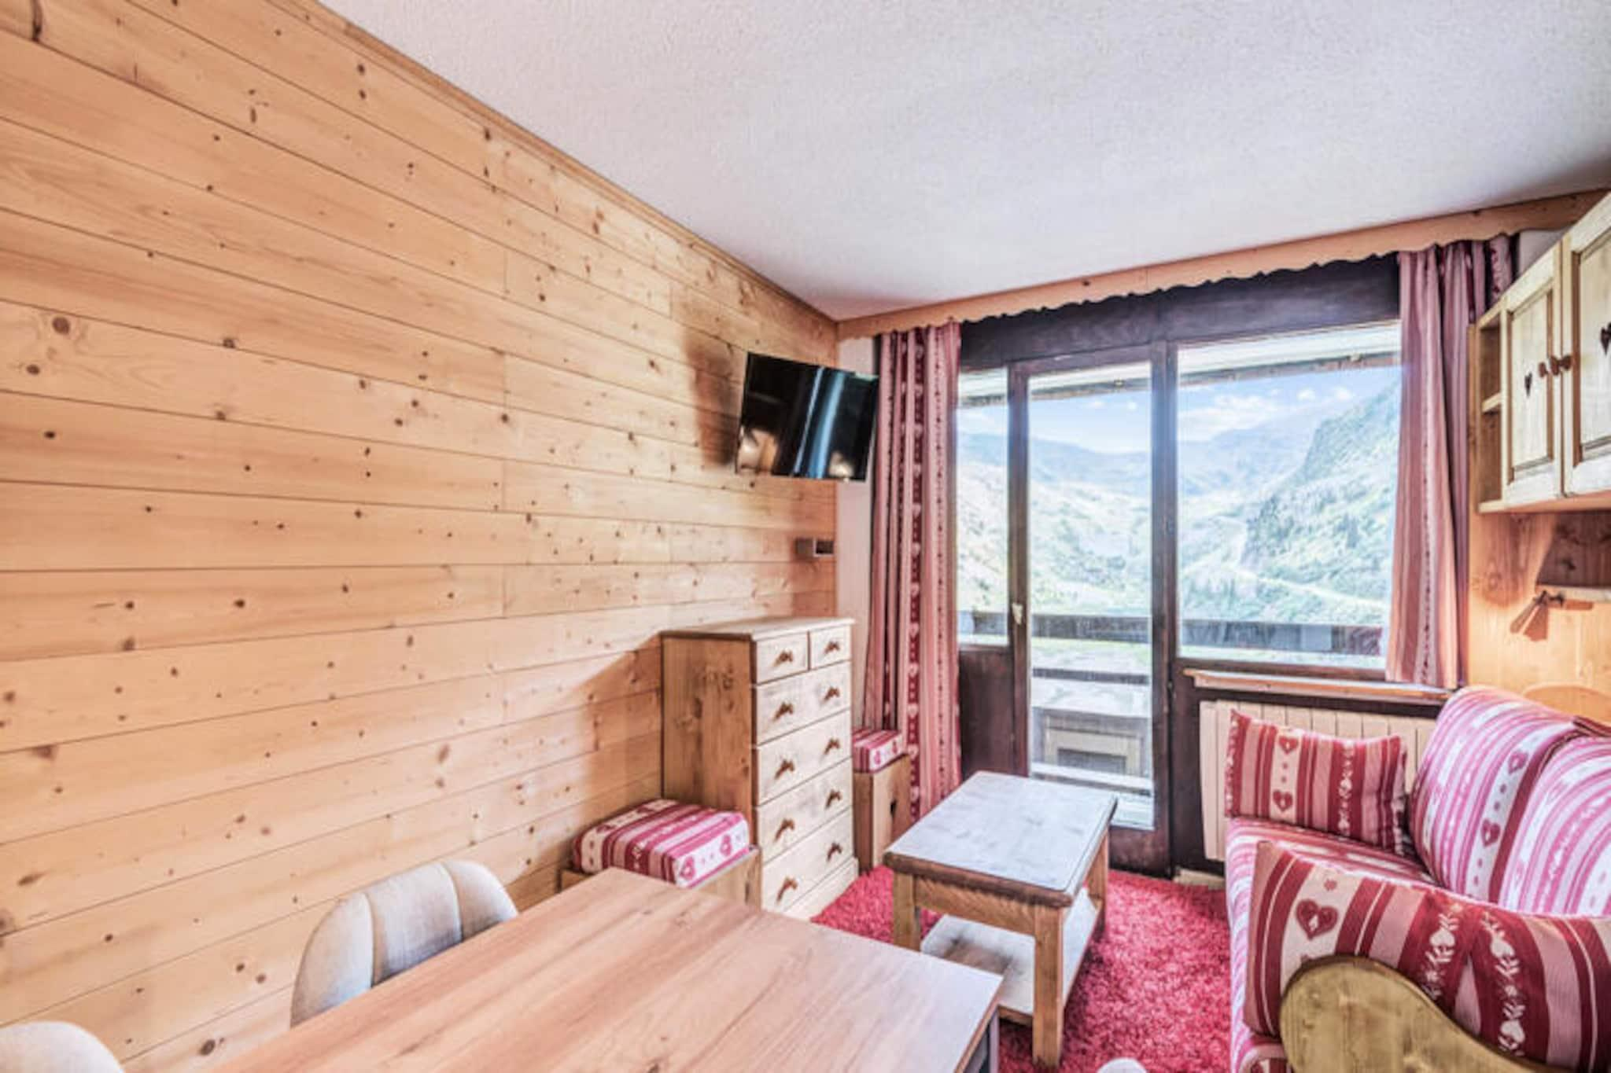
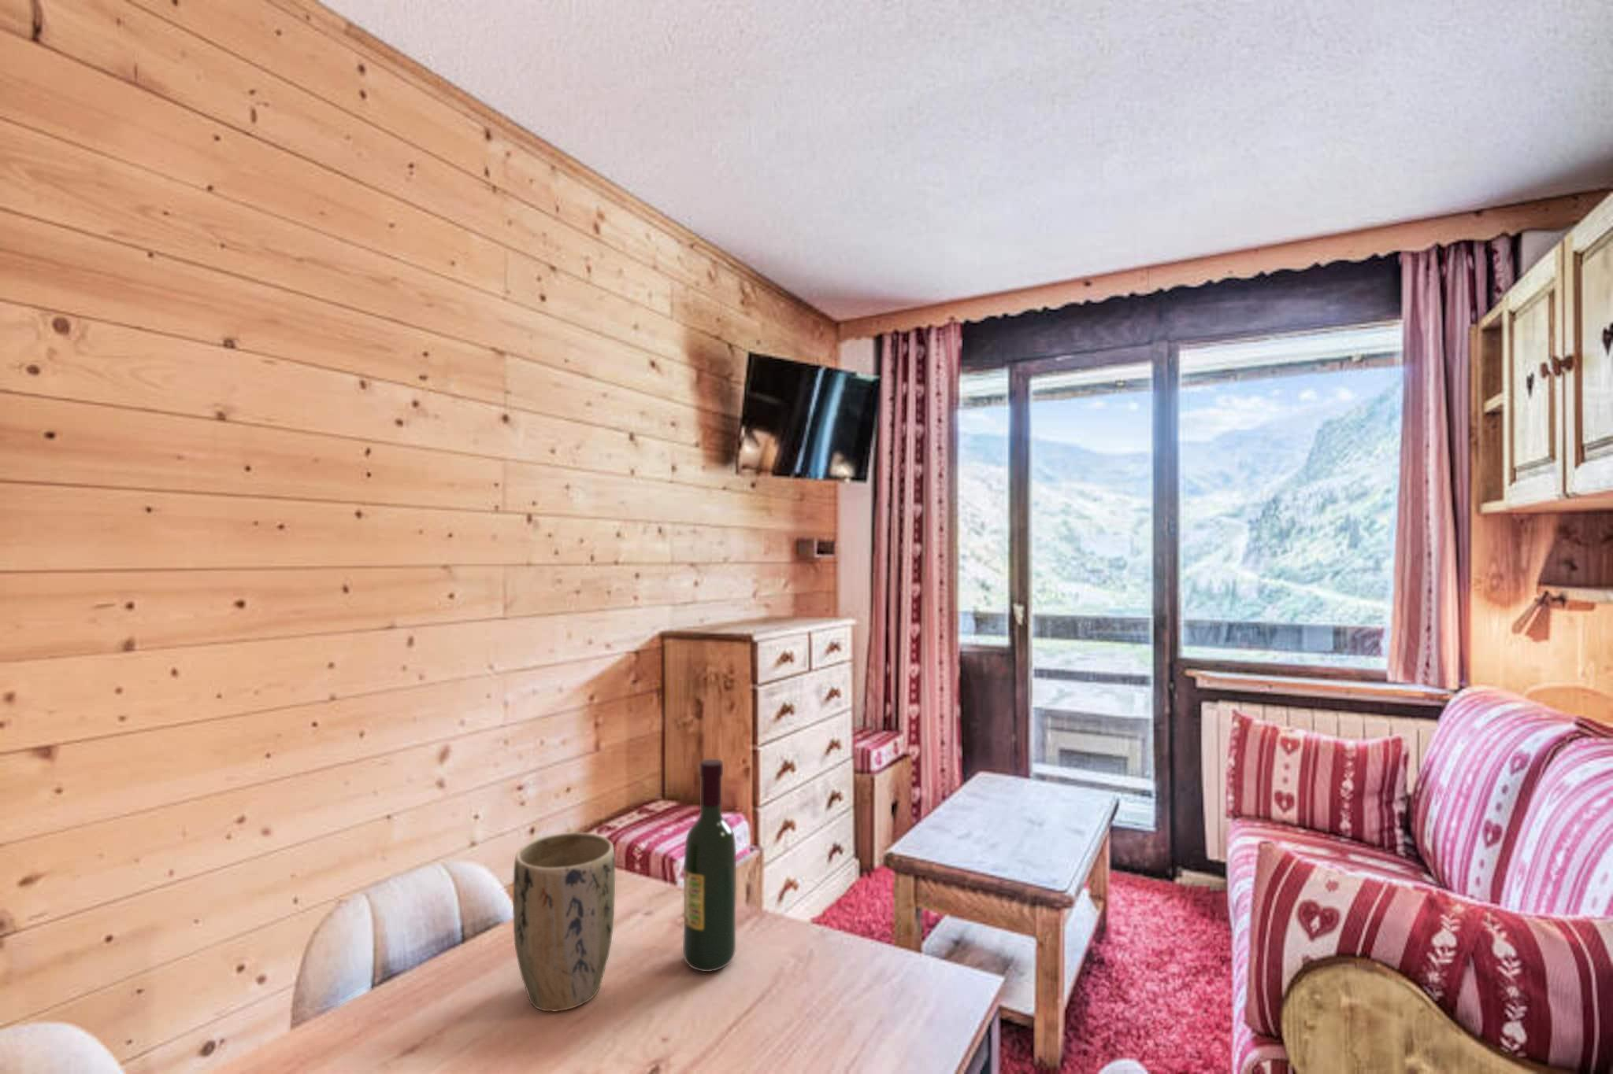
+ plant pot [512,832,616,1012]
+ wine bottle [682,759,738,972]
